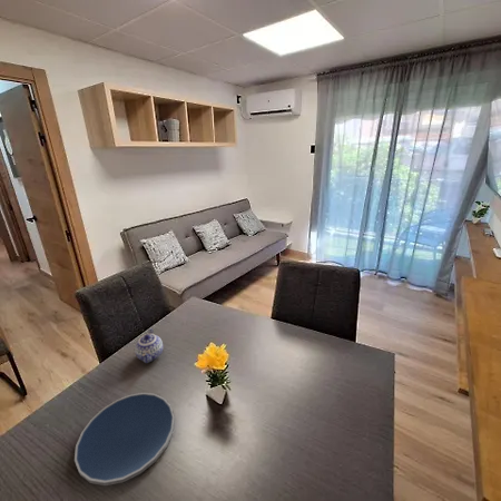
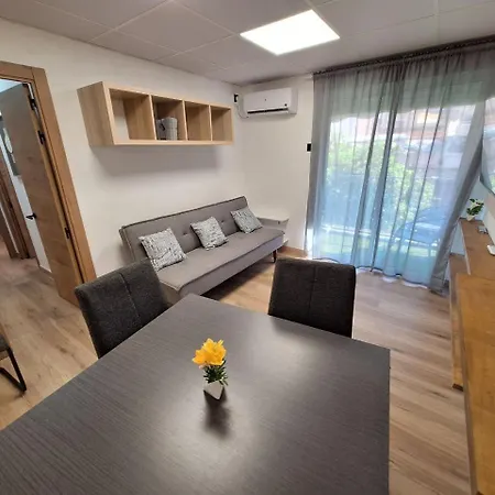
- plate [73,392,176,487]
- teapot [134,327,164,364]
